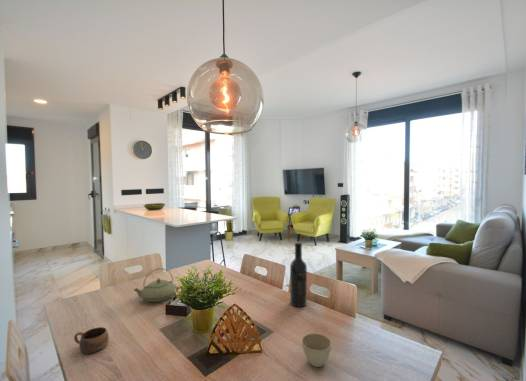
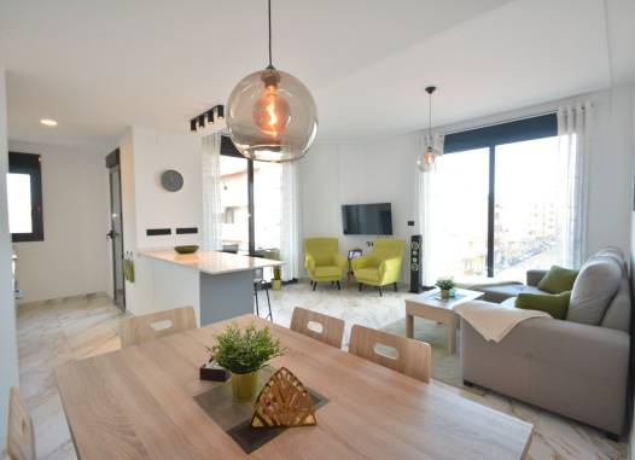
- cup [73,326,110,355]
- teapot [133,267,178,303]
- flower pot [301,332,333,368]
- wine bottle [289,241,308,308]
